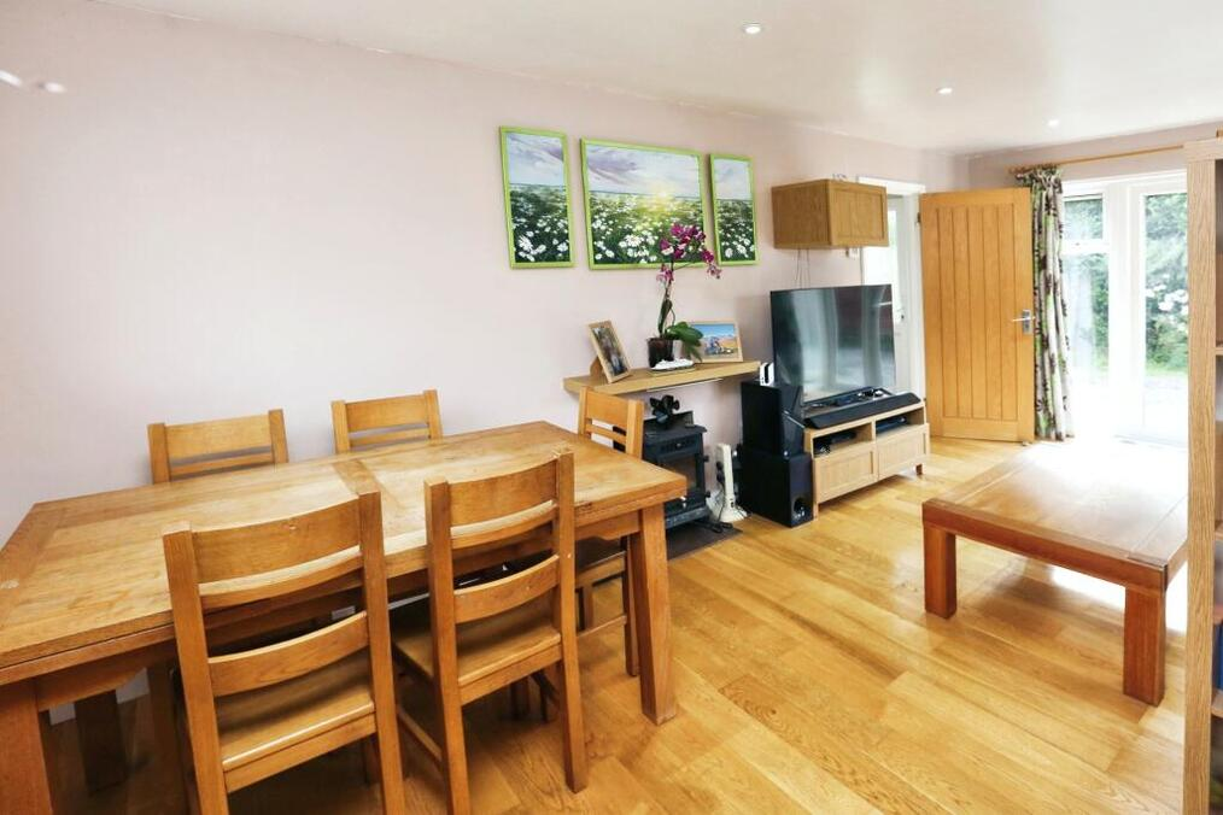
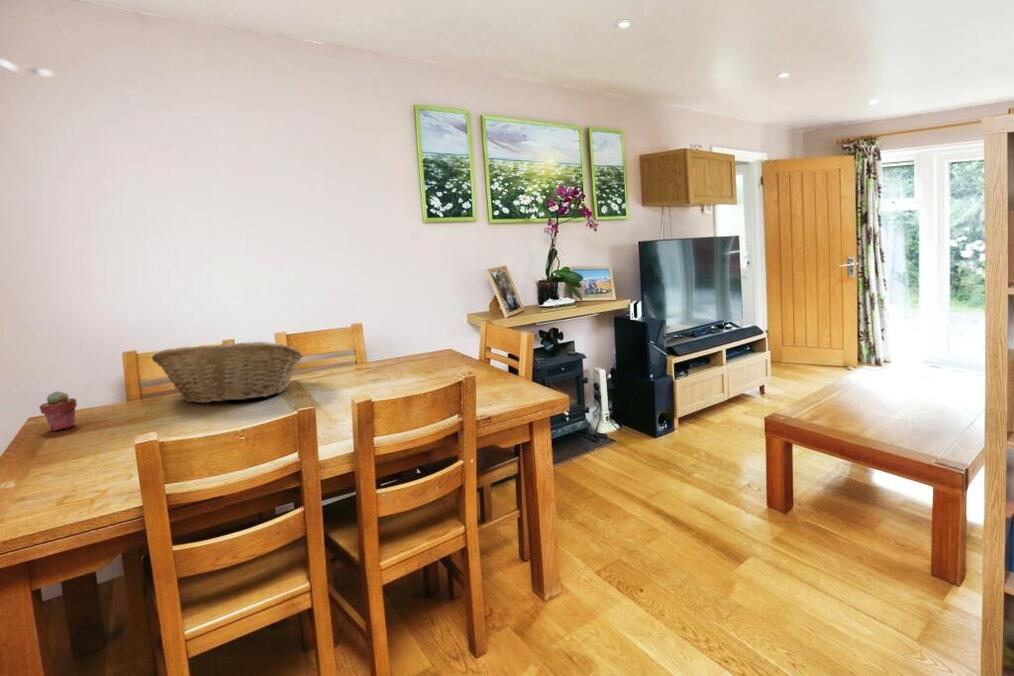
+ potted succulent [38,390,78,432]
+ fruit basket [151,341,304,404]
